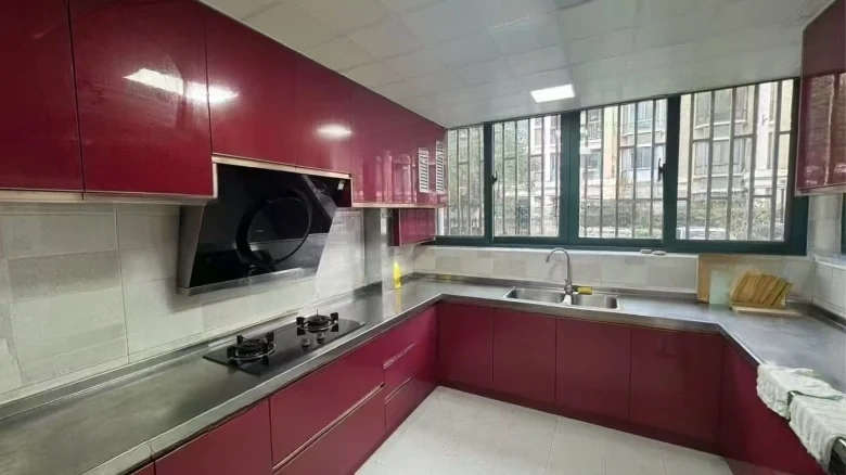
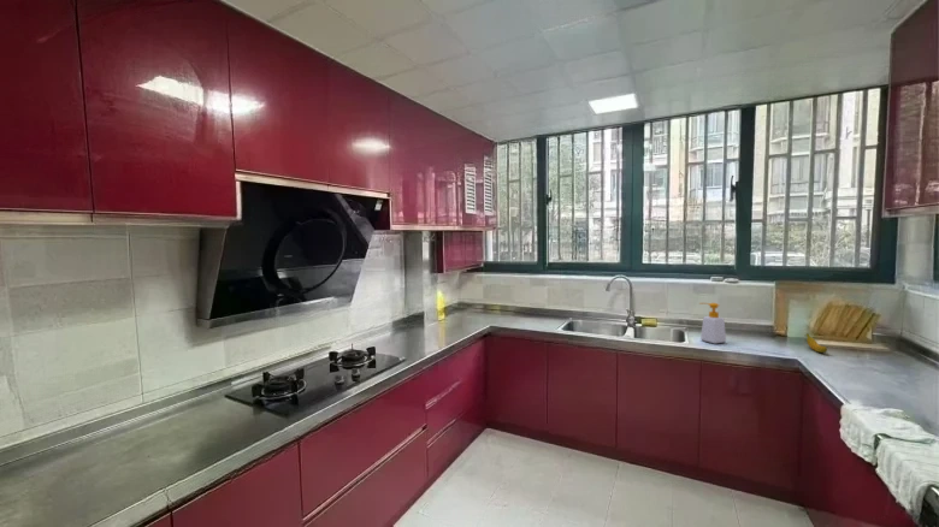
+ soap bottle [698,302,727,344]
+ banana [805,332,828,354]
